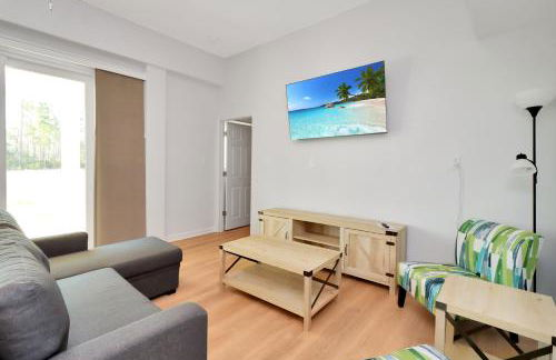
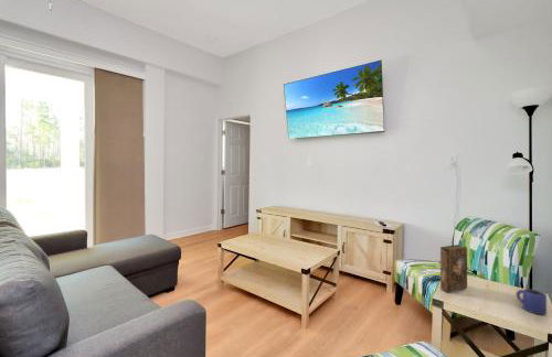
+ mug [516,288,548,315]
+ book [439,244,468,293]
